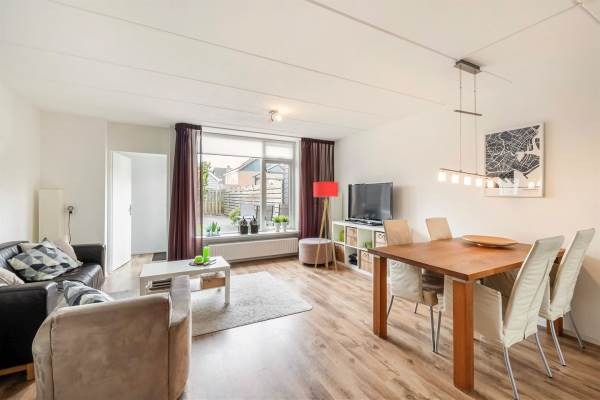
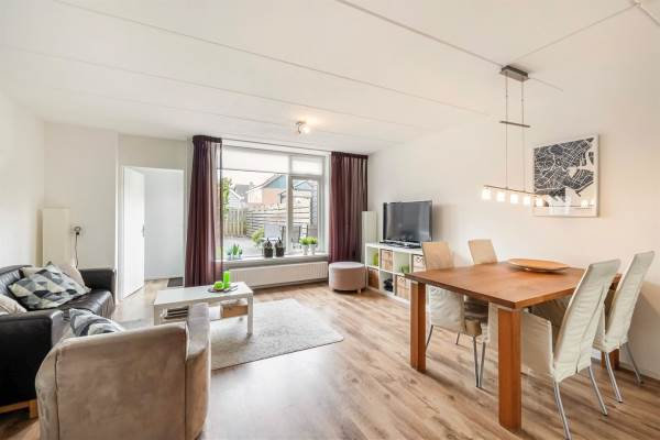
- floor lamp [313,181,339,274]
